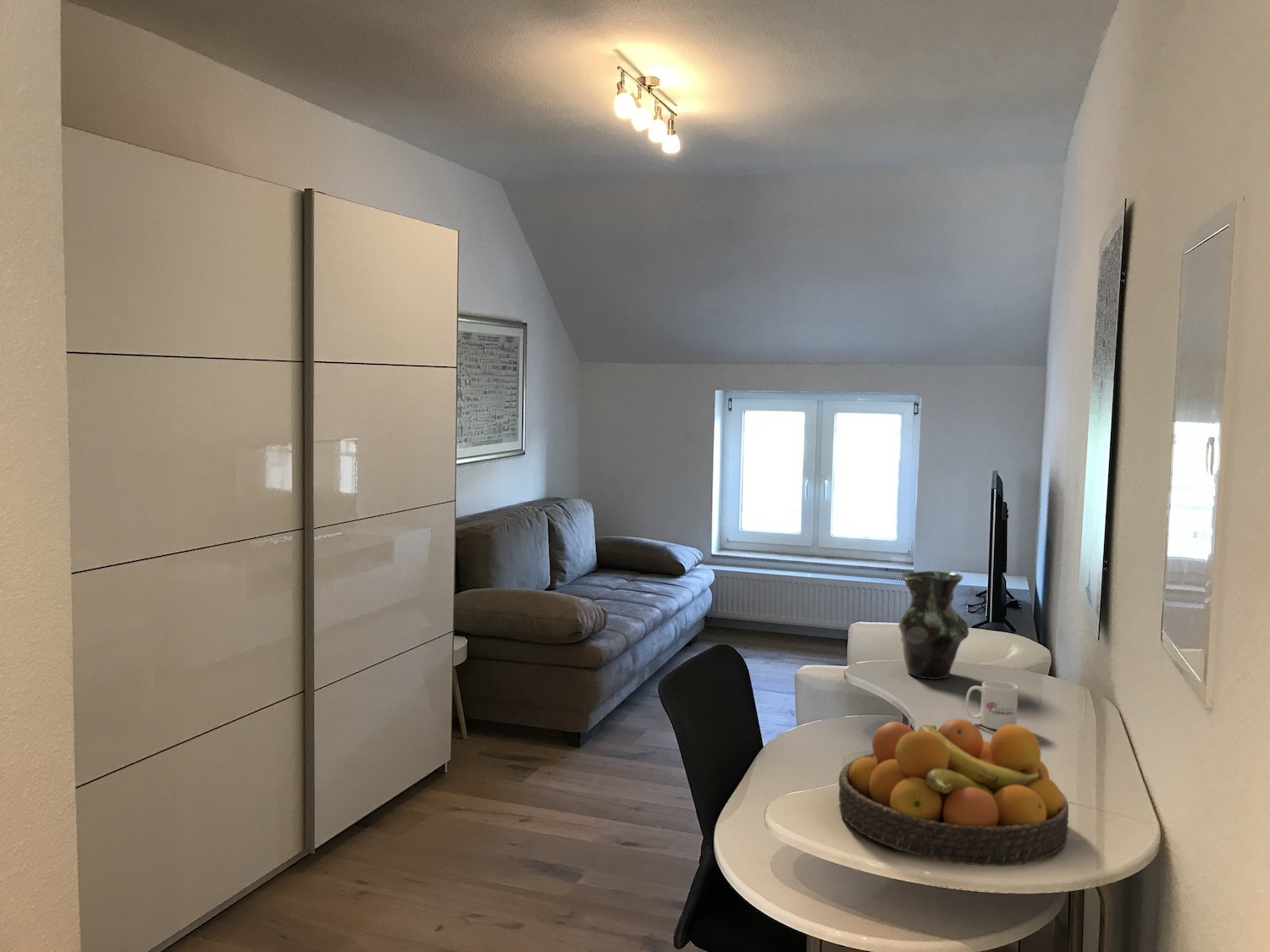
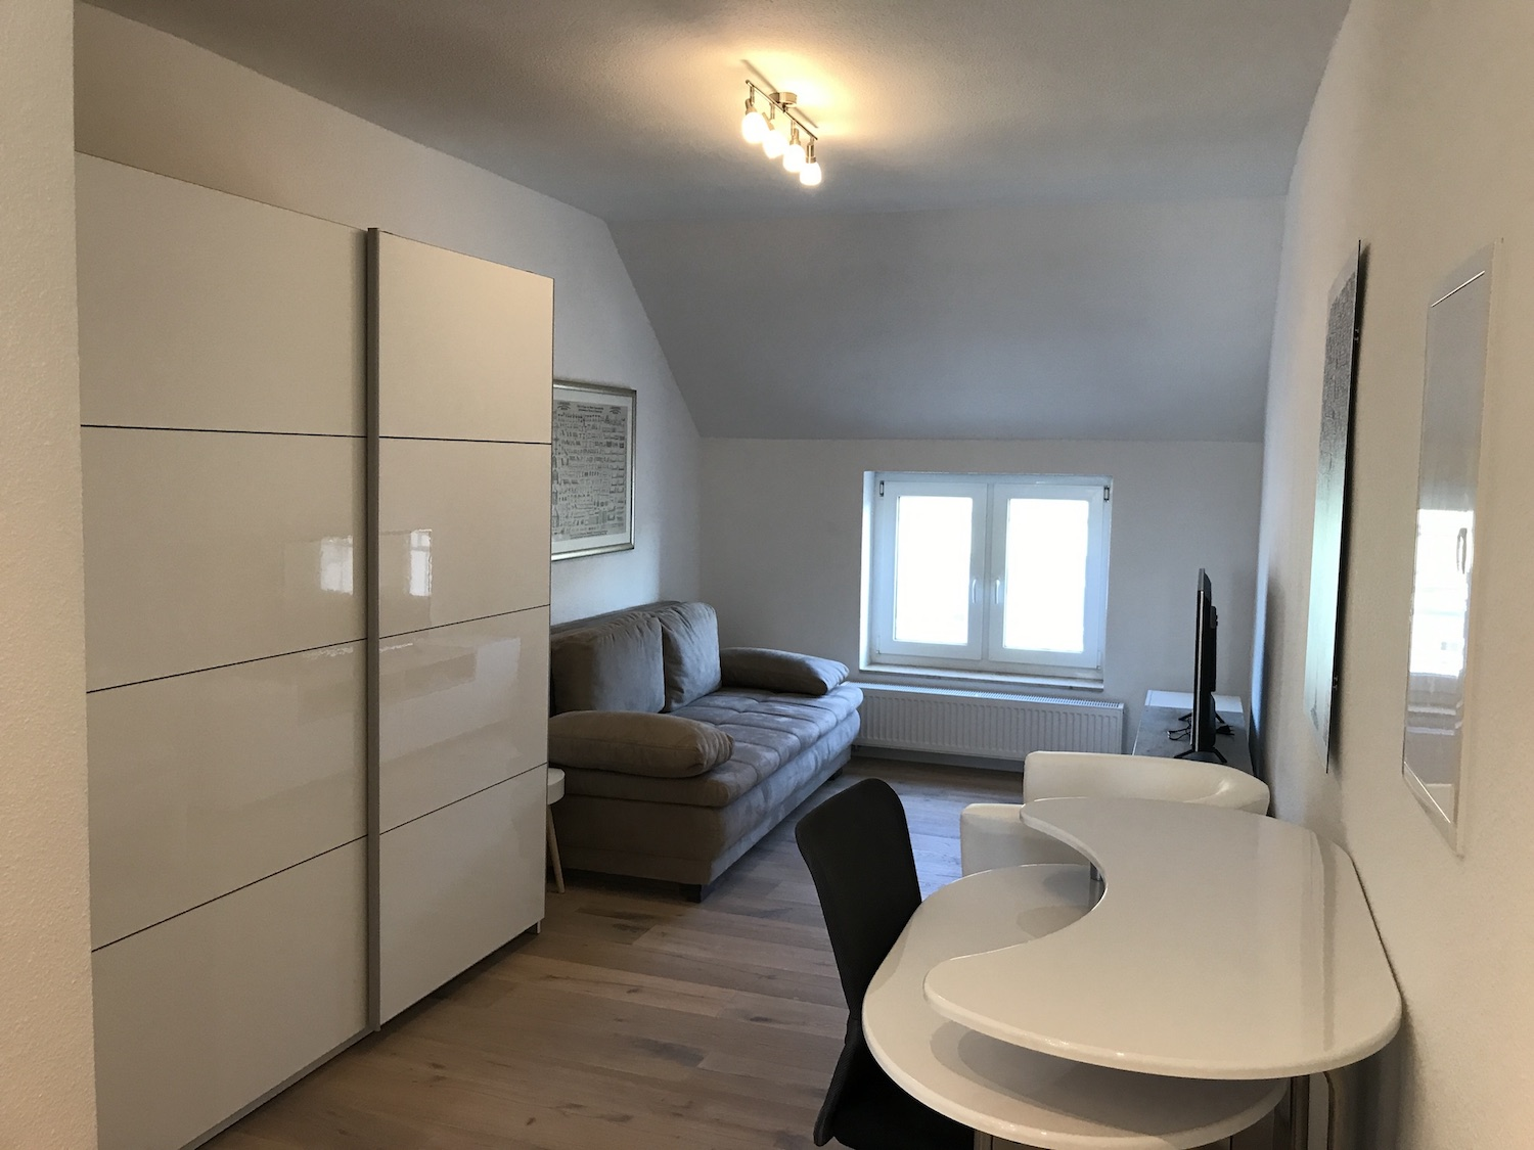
- vase [898,570,969,680]
- fruit bowl [838,718,1069,867]
- mug [965,680,1019,730]
